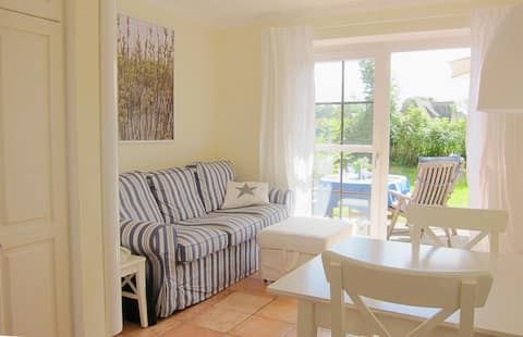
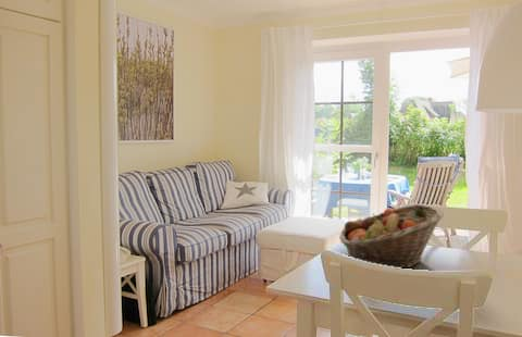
+ fruit basket [338,203,445,270]
